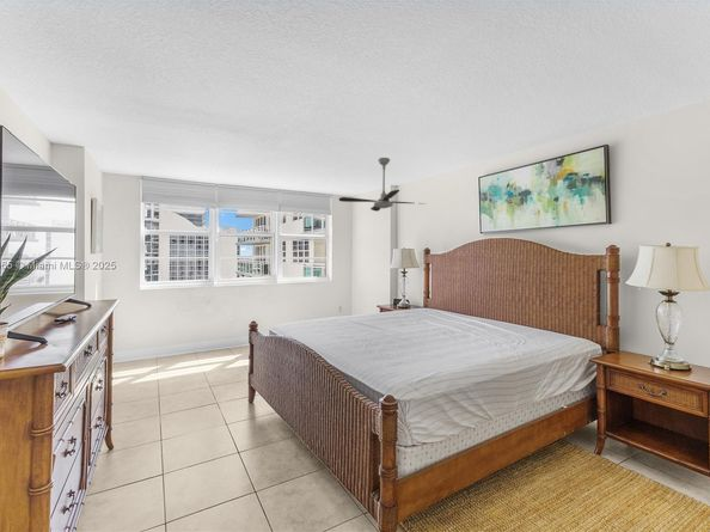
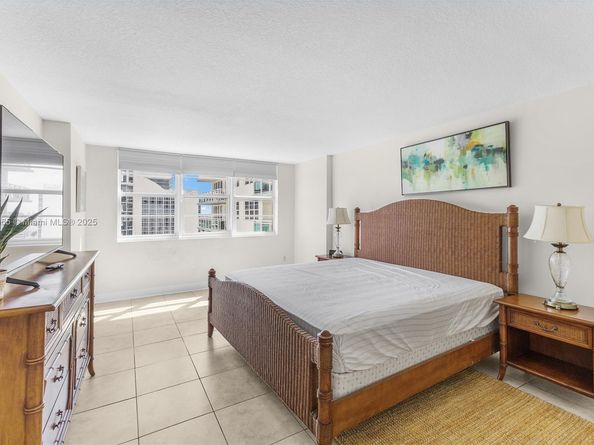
- ceiling fan [338,157,428,213]
